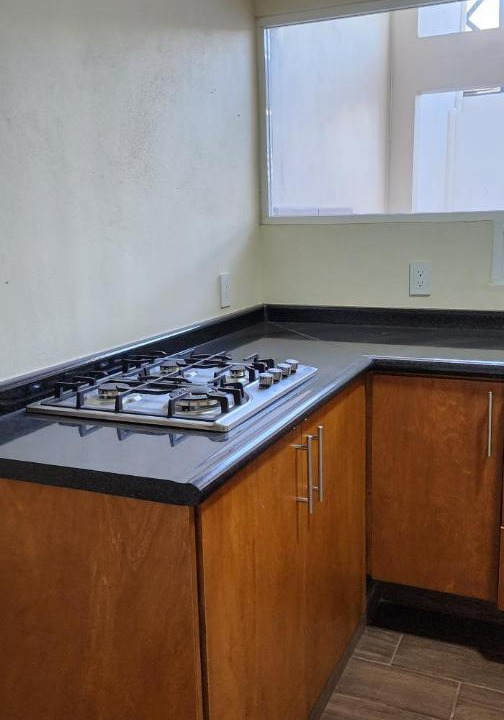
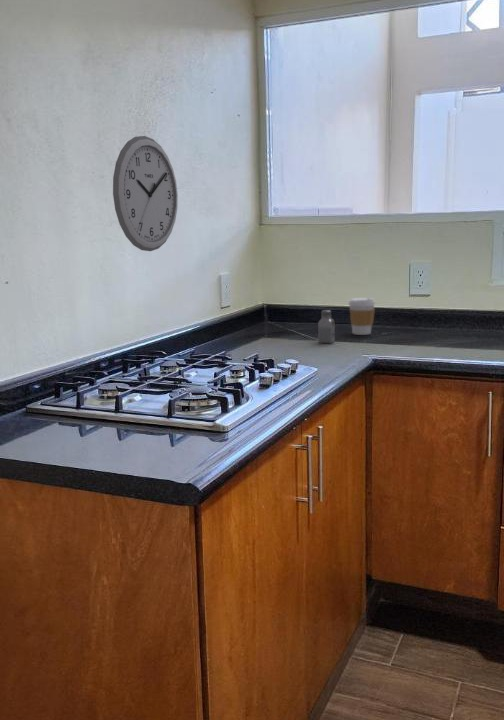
+ saltshaker [317,309,336,344]
+ wall clock [112,135,179,252]
+ coffee cup [347,297,376,336]
